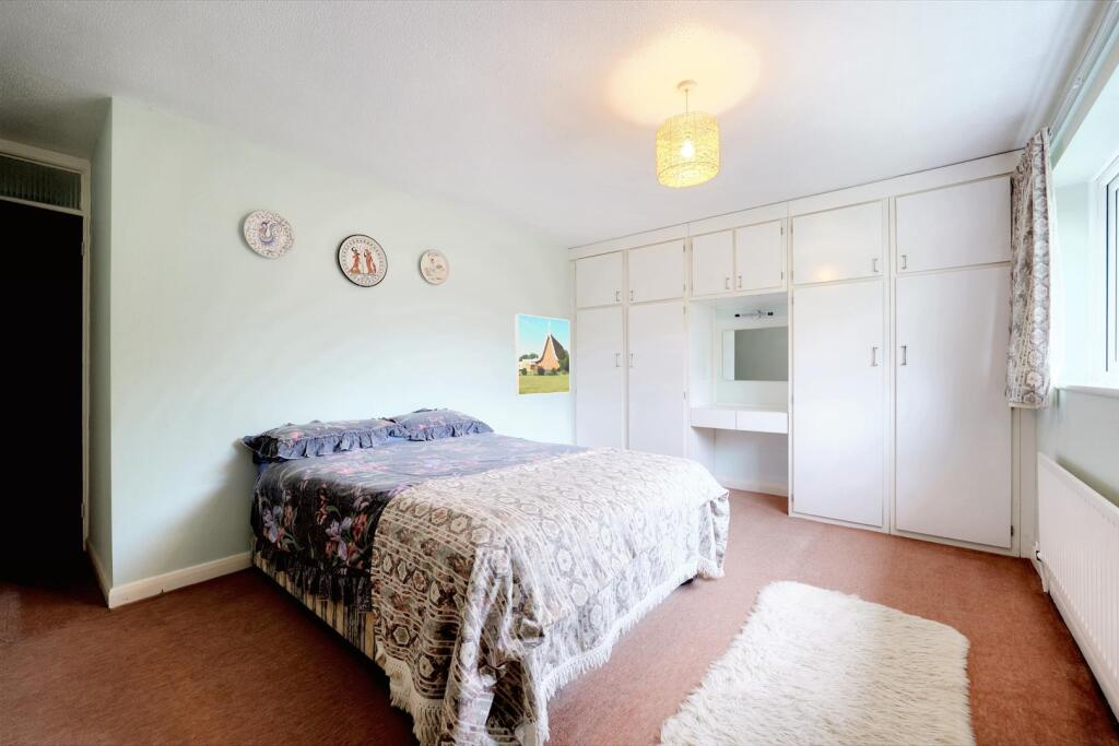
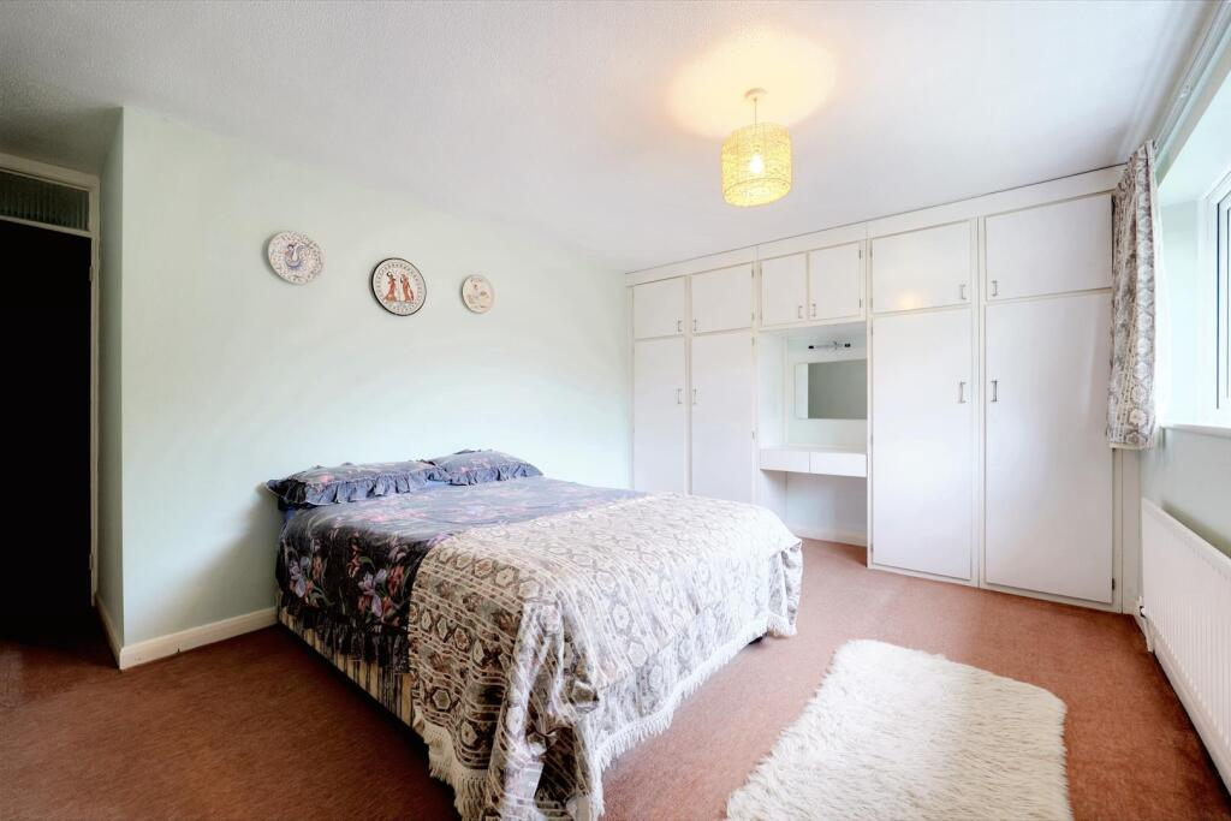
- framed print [515,312,572,396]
